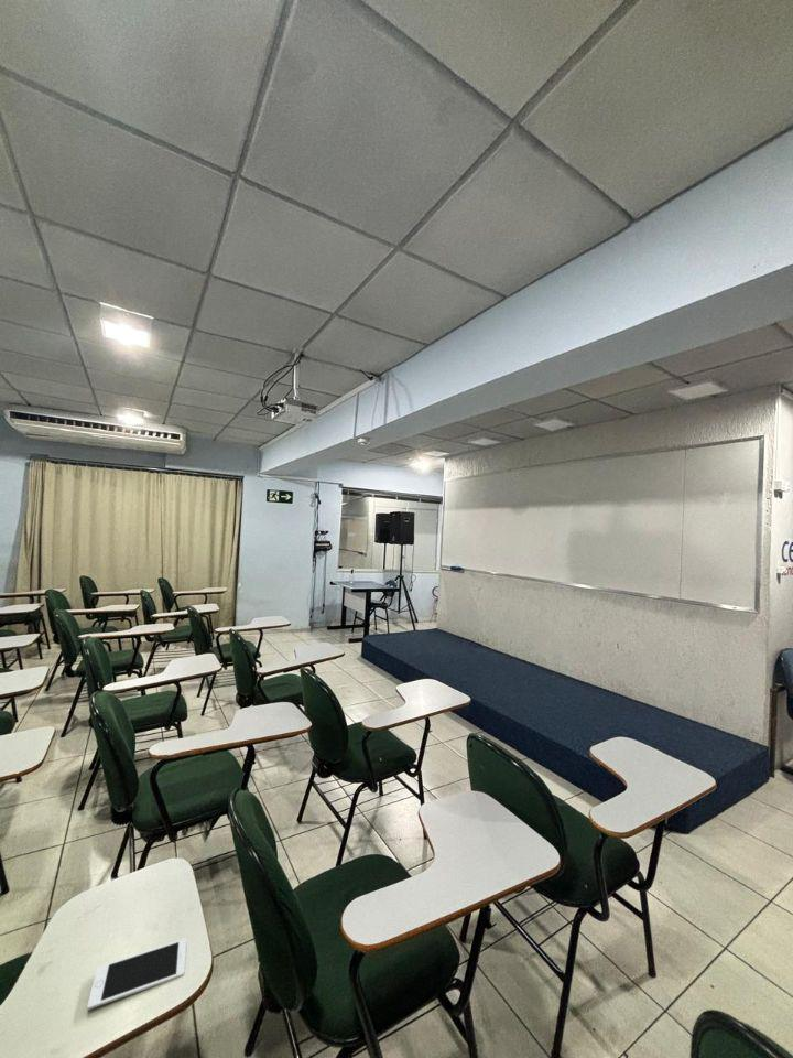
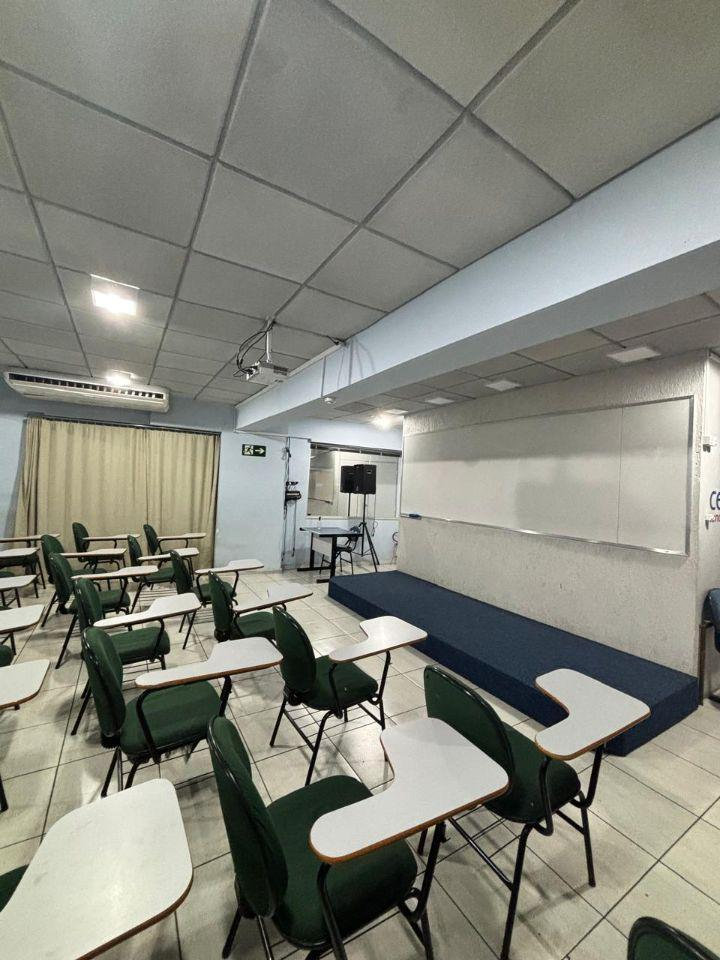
- cell phone [86,938,187,1011]
